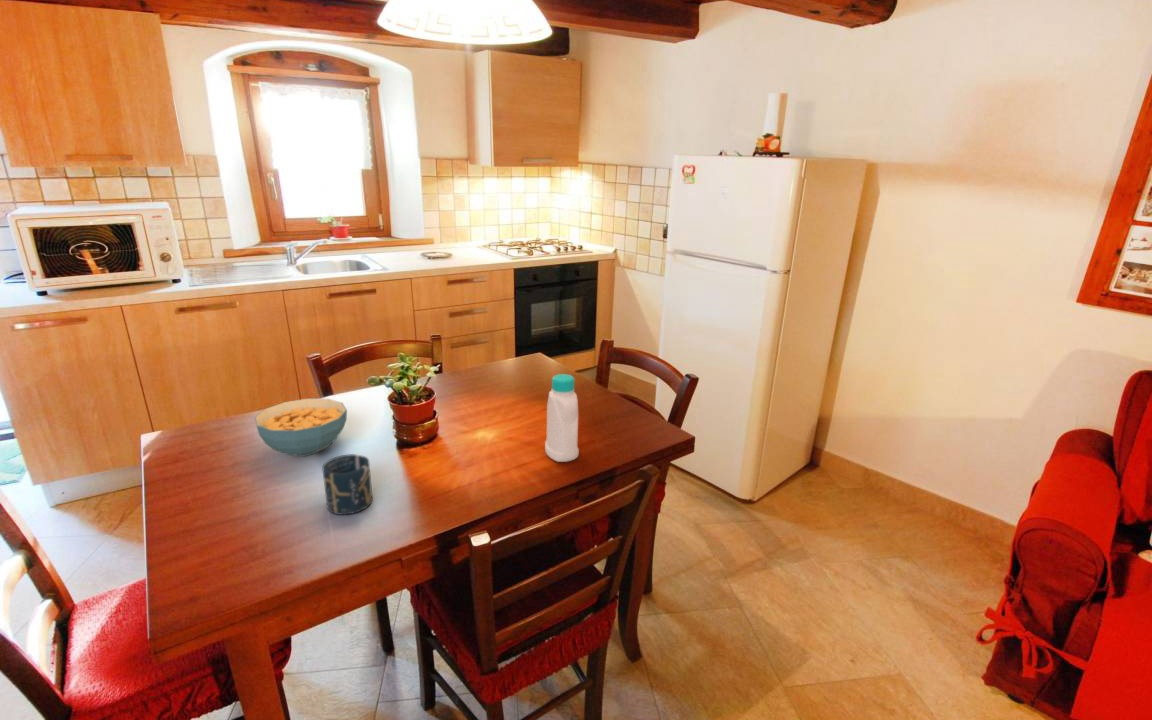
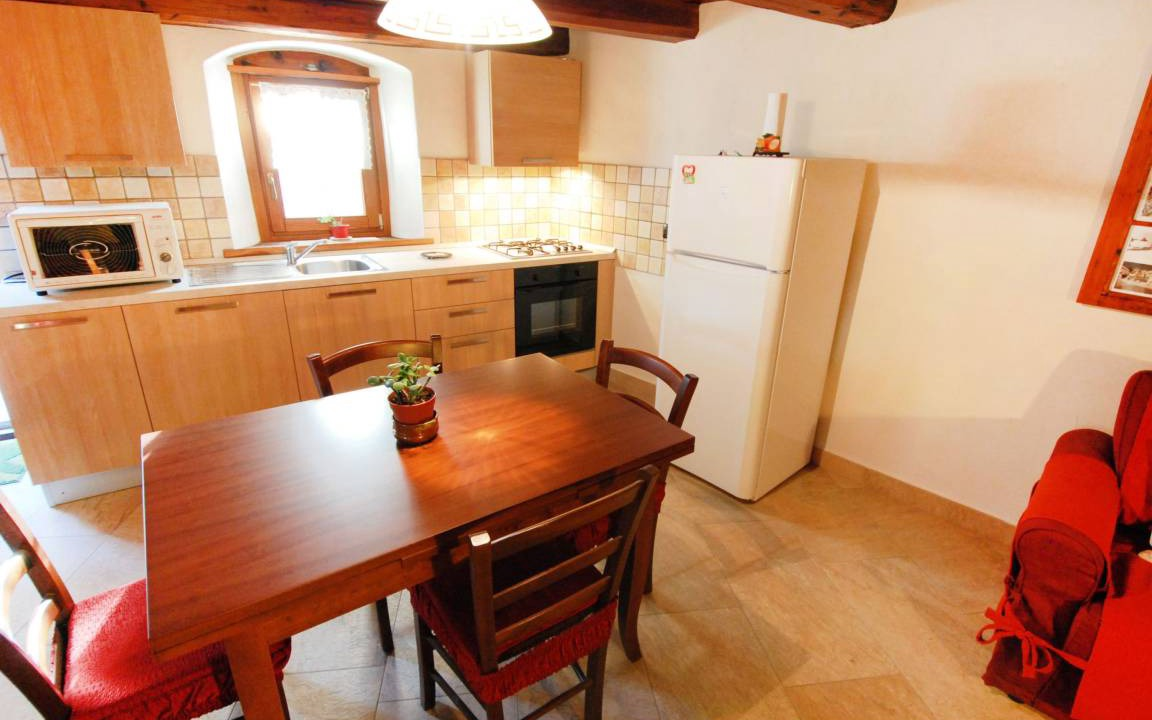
- bottle [544,373,580,463]
- cereal bowl [254,398,348,457]
- cup [321,453,374,516]
